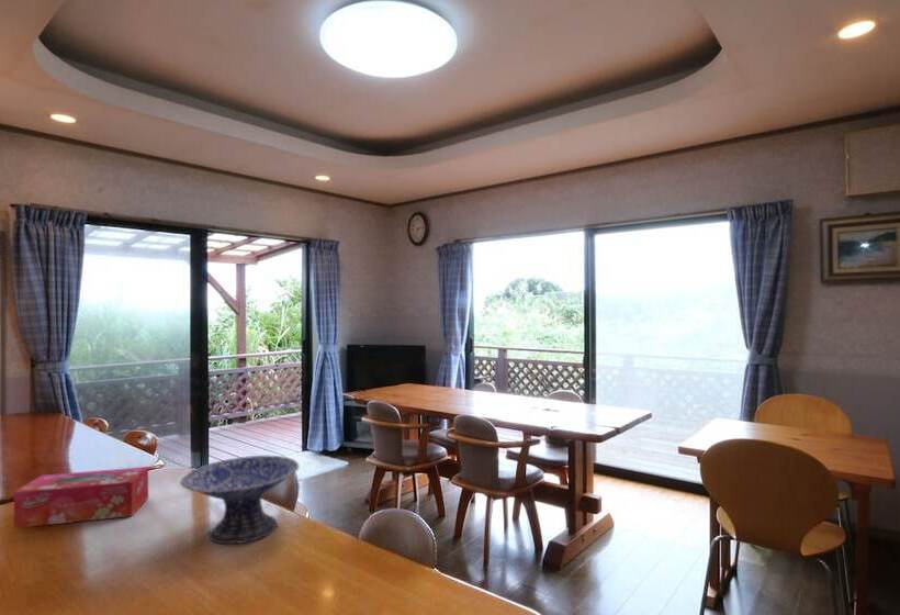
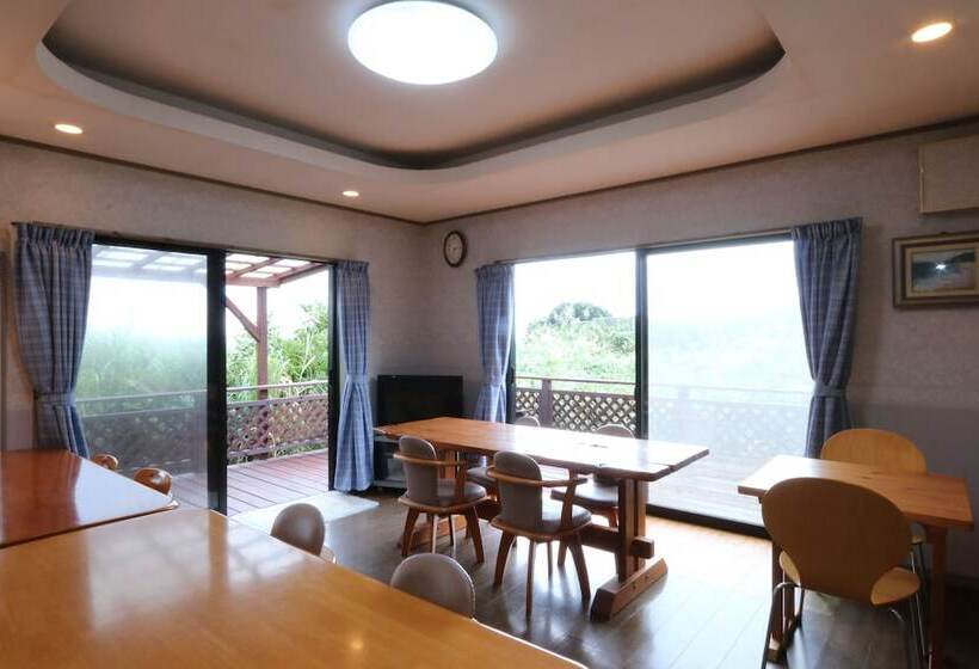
- decorative bowl [180,455,301,545]
- tissue box [13,466,149,529]
